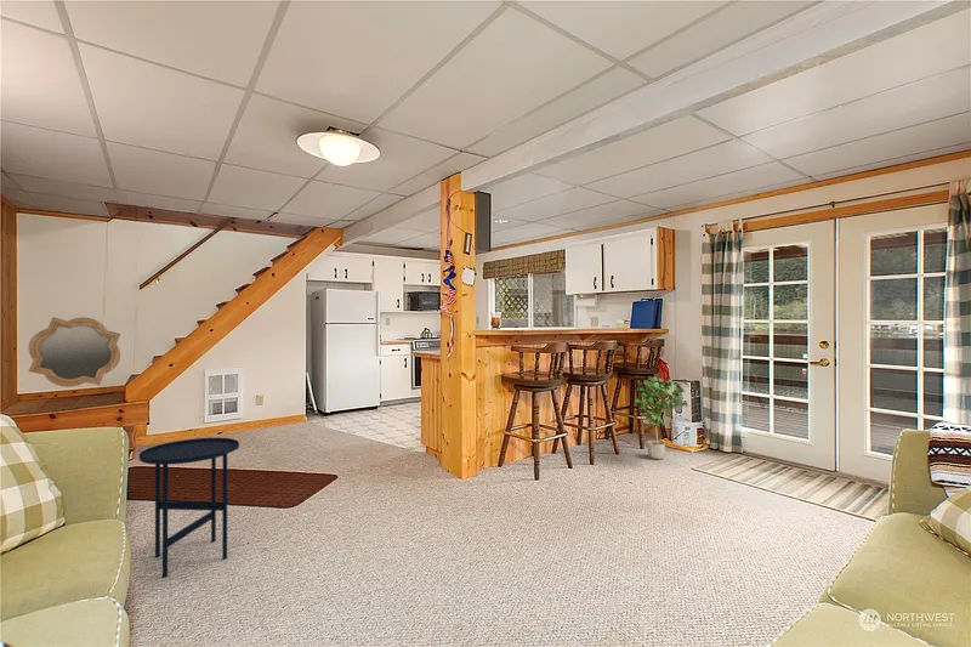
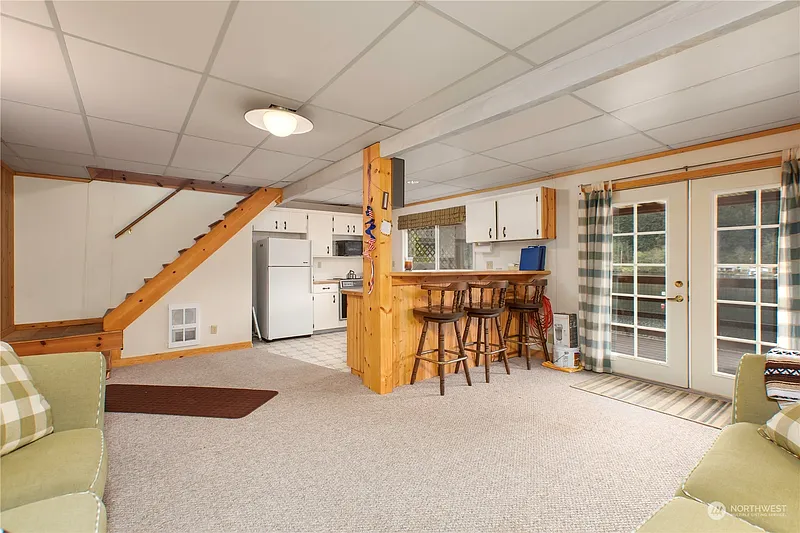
- potted plant [632,375,689,461]
- side table [138,437,240,578]
- mirror [27,316,121,388]
